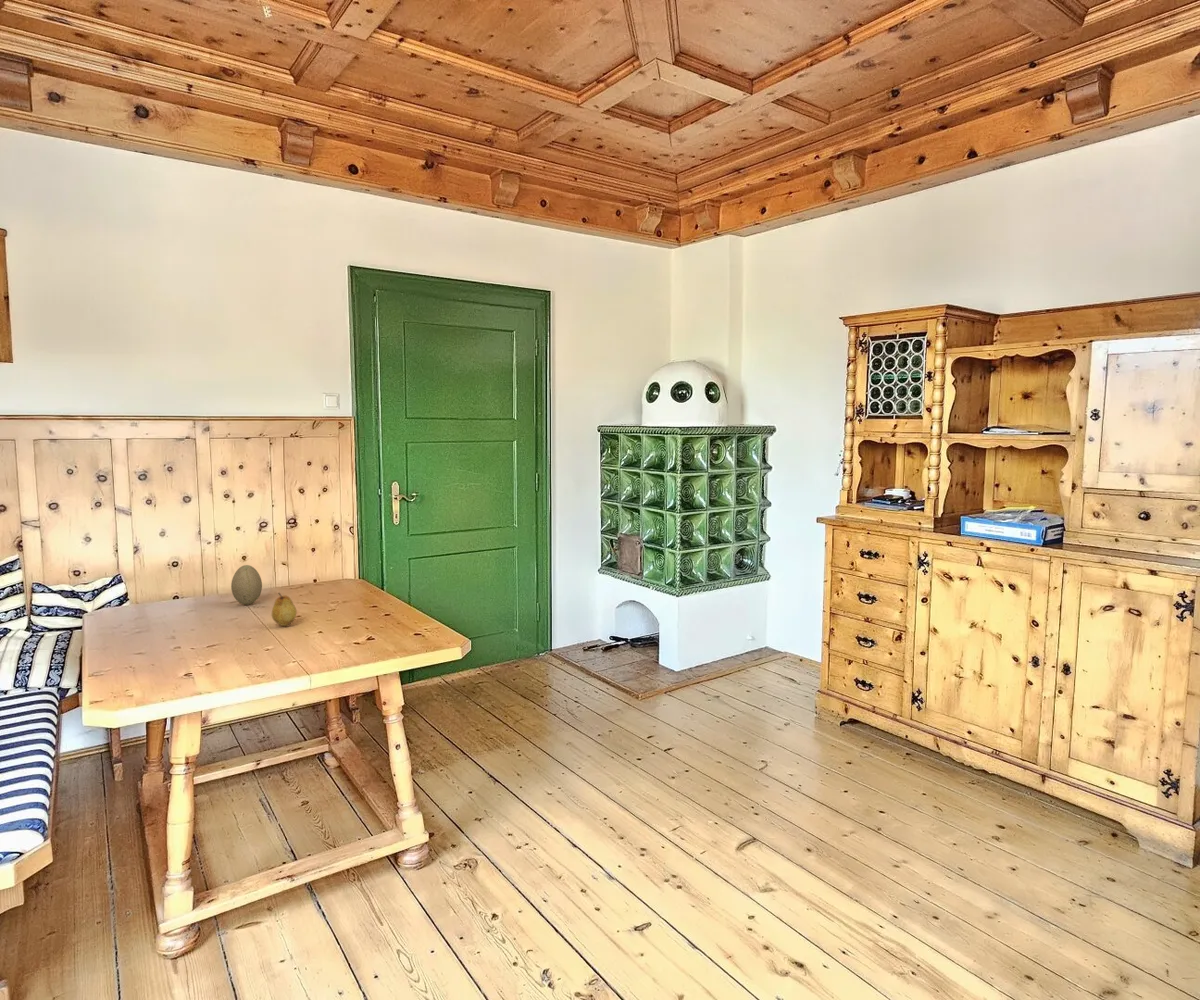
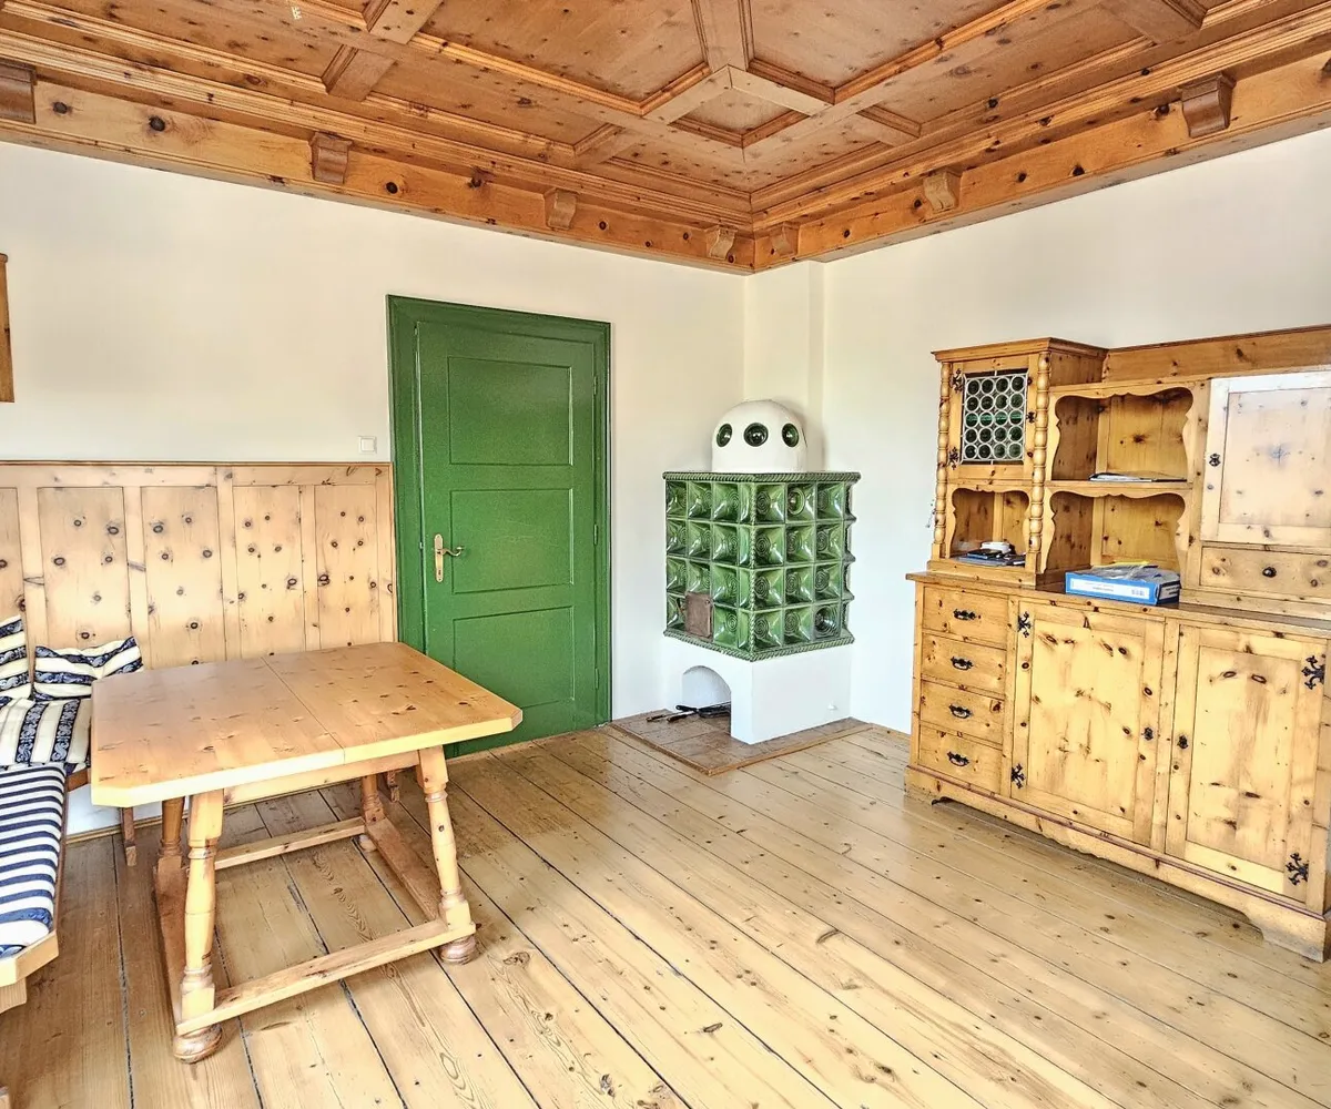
- decorative egg [230,564,263,606]
- fruit [271,592,298,627]
